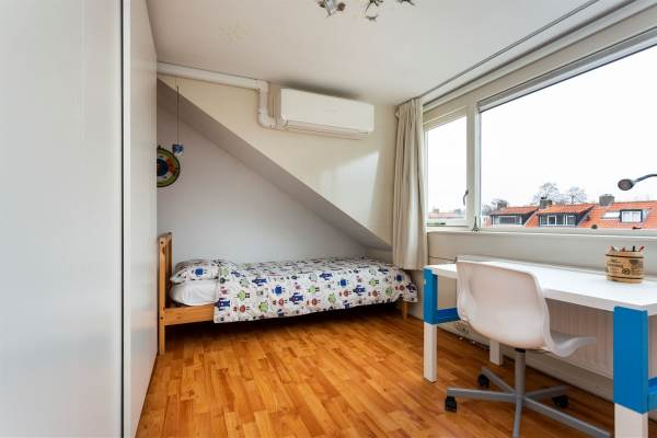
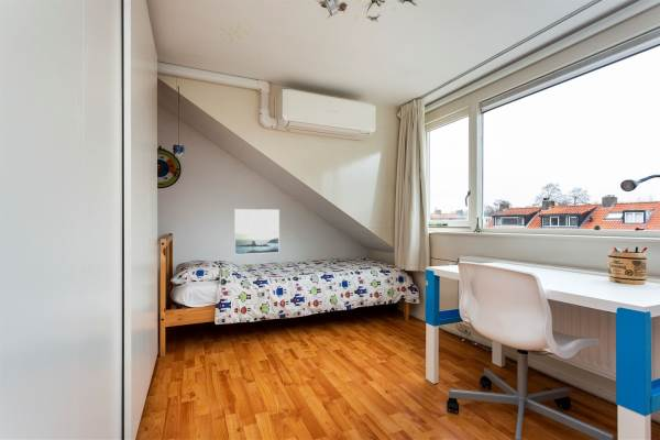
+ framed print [233,208,280,255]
